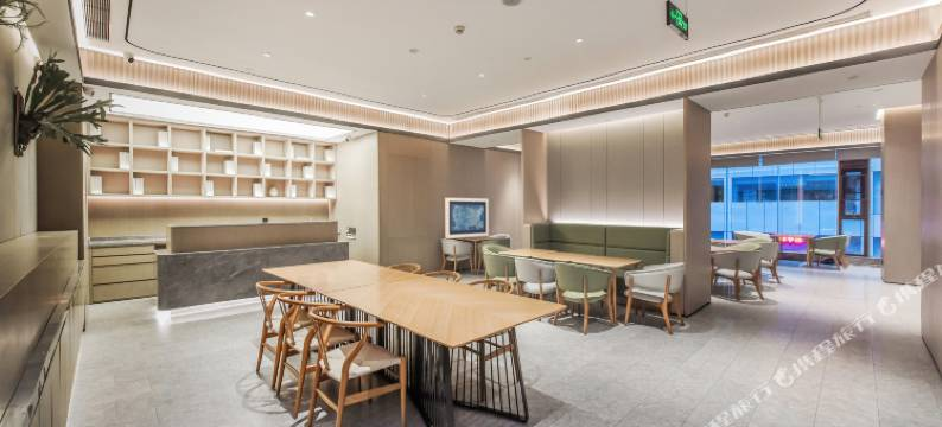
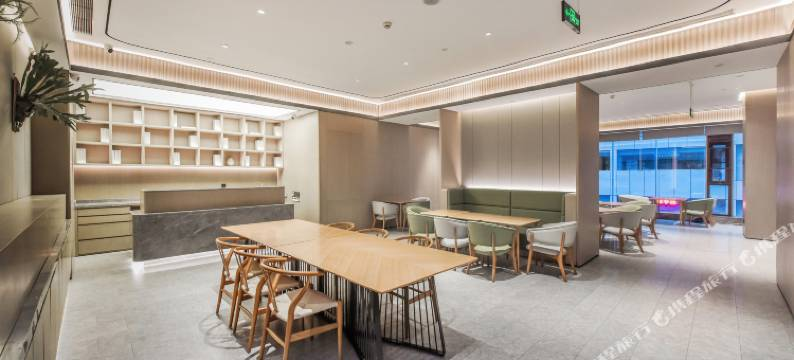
- wall art [444,197,490,240]
